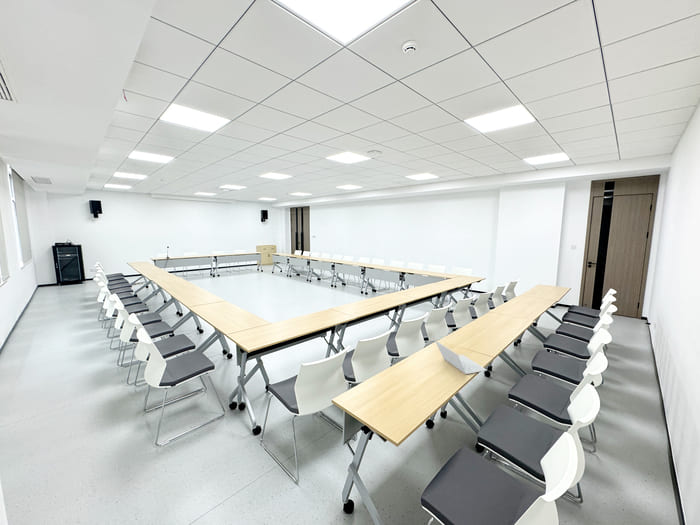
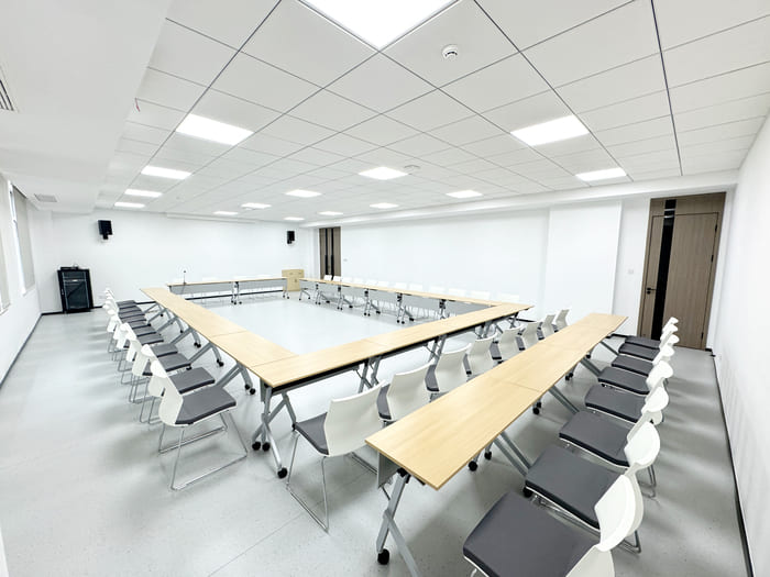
- laptop [435,340,487,375]
